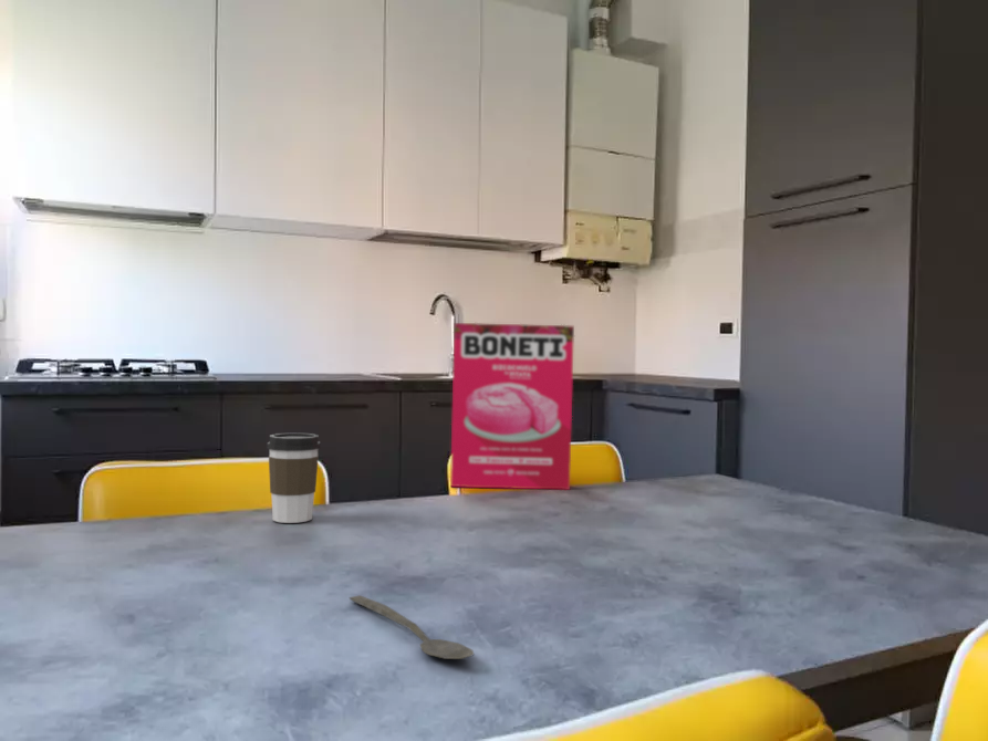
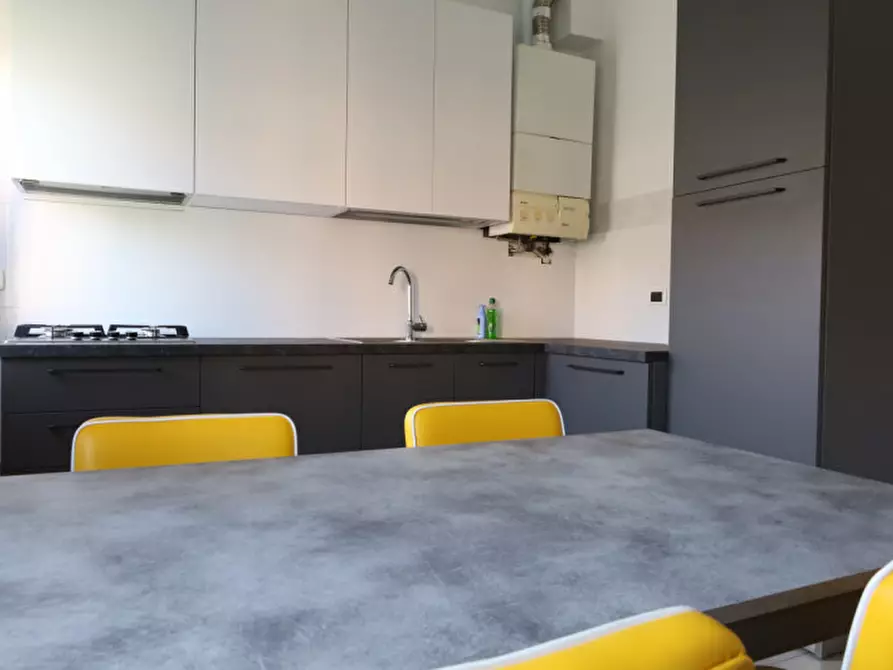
- spoon [349,594,475,660]
- cereal box [449,322,575,491]
- coffee cup [266,432,321,524]
